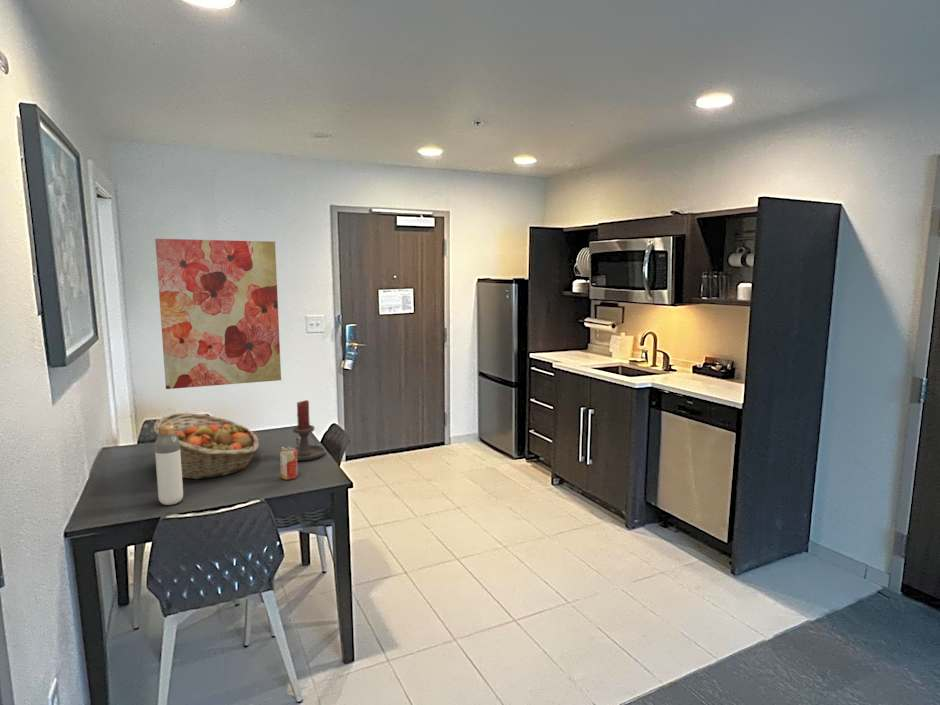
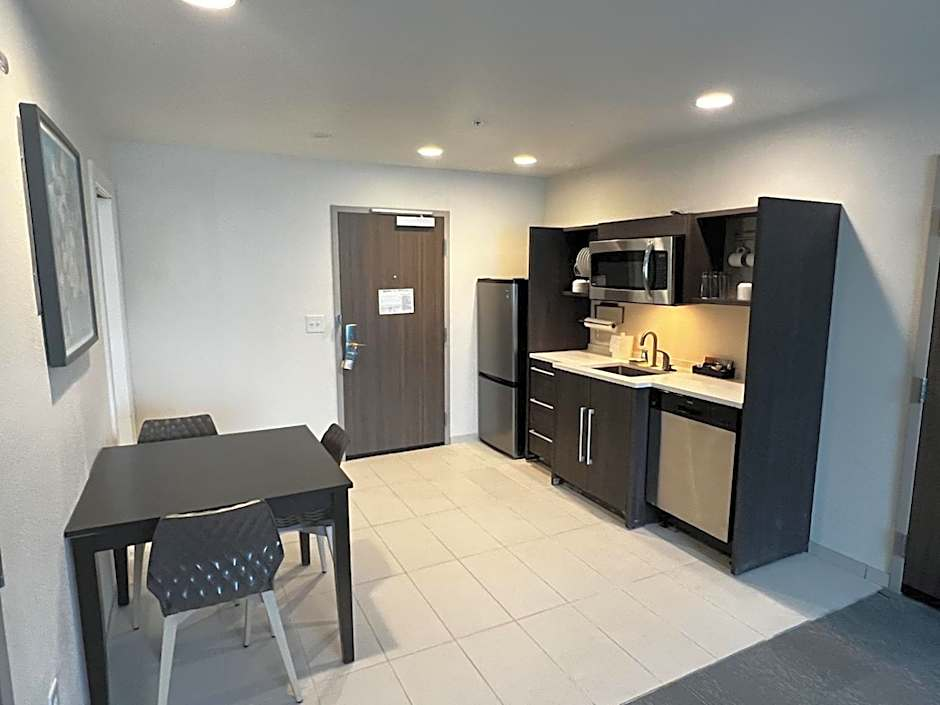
- bottle [154,425,184,506]
- beverage can [279,445,299,481]
- wall art [154,238,282,390]
- candle holder [292,399,326,462]
- fruit basket [153,412,260,480]
